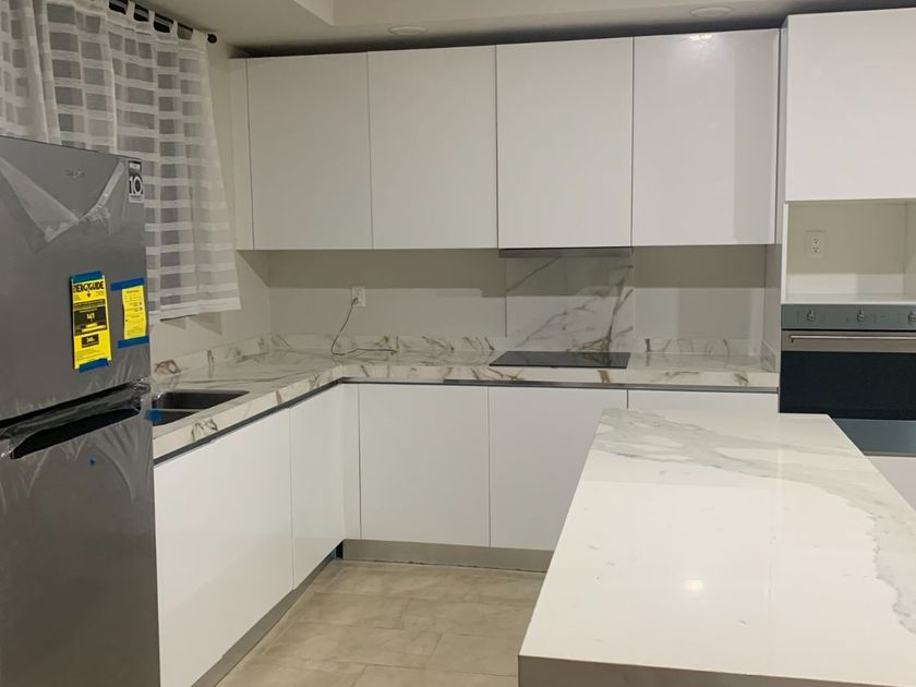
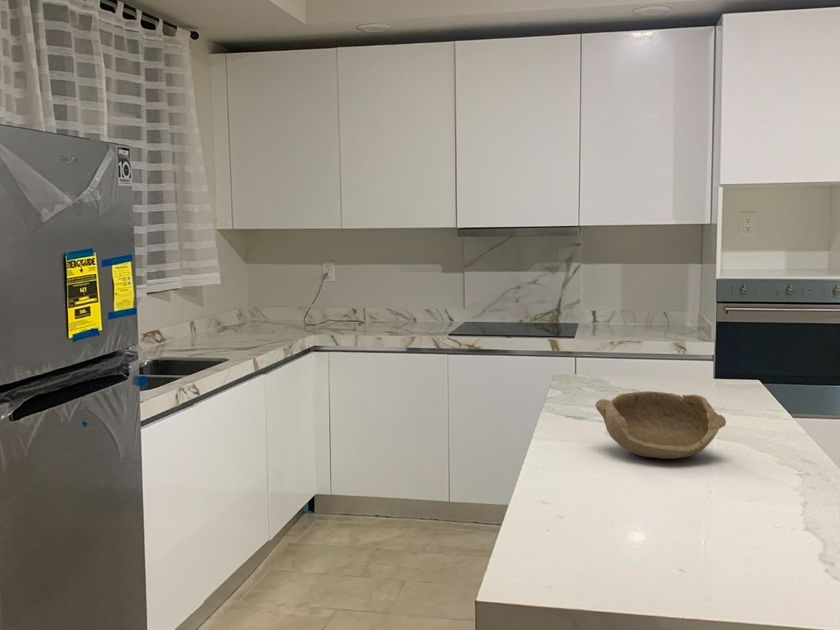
+ bowl [594,390,727,460]
